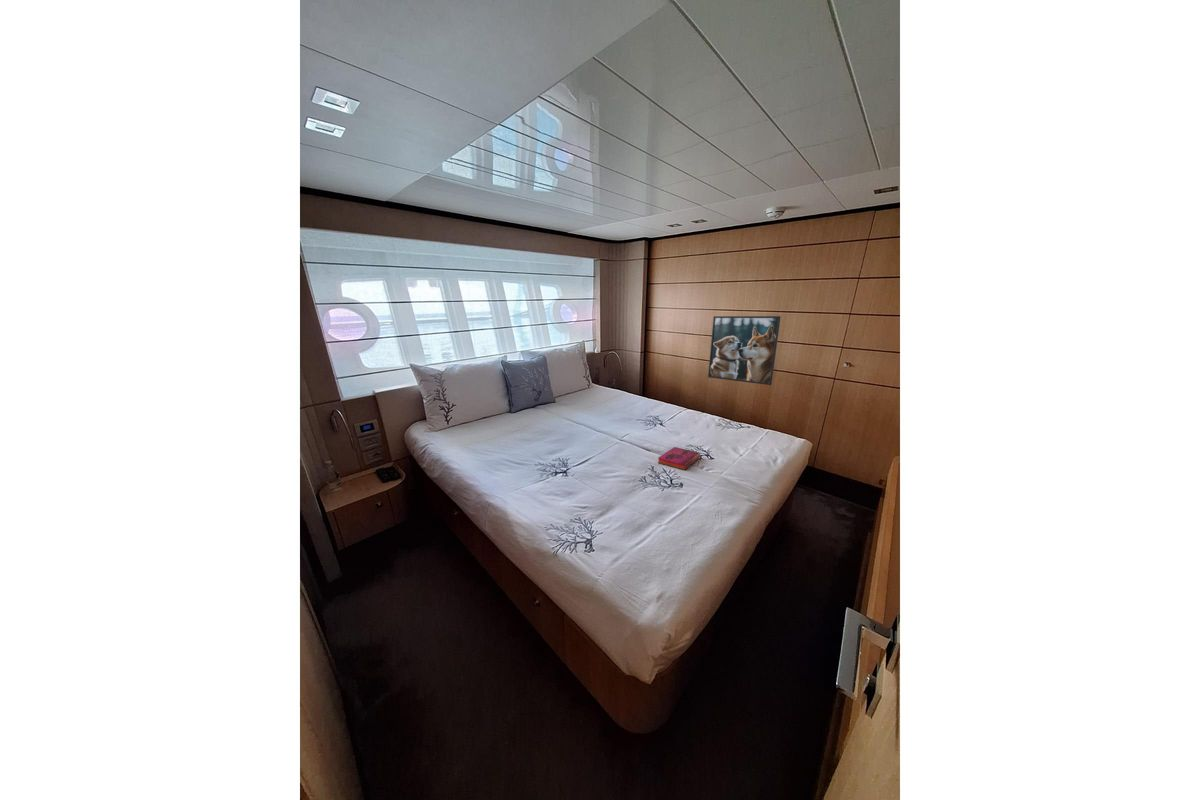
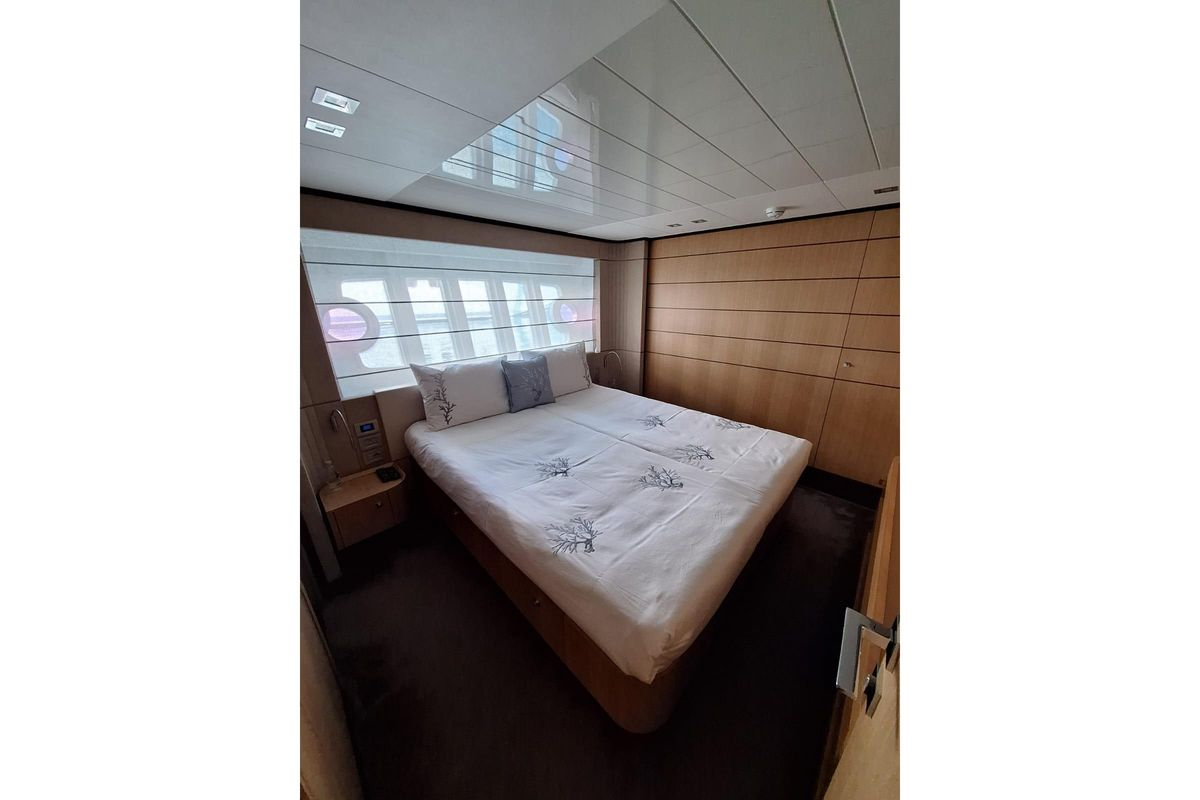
- hardback book [657,446,701,471]
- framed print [707,315,782,386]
